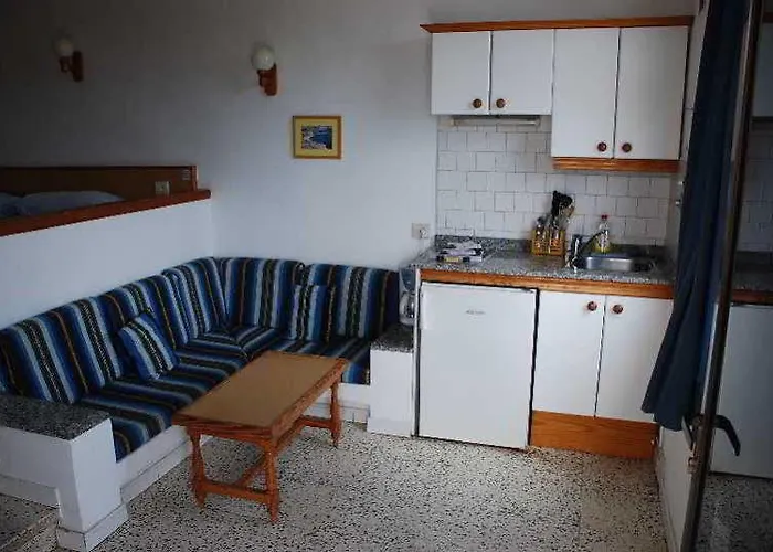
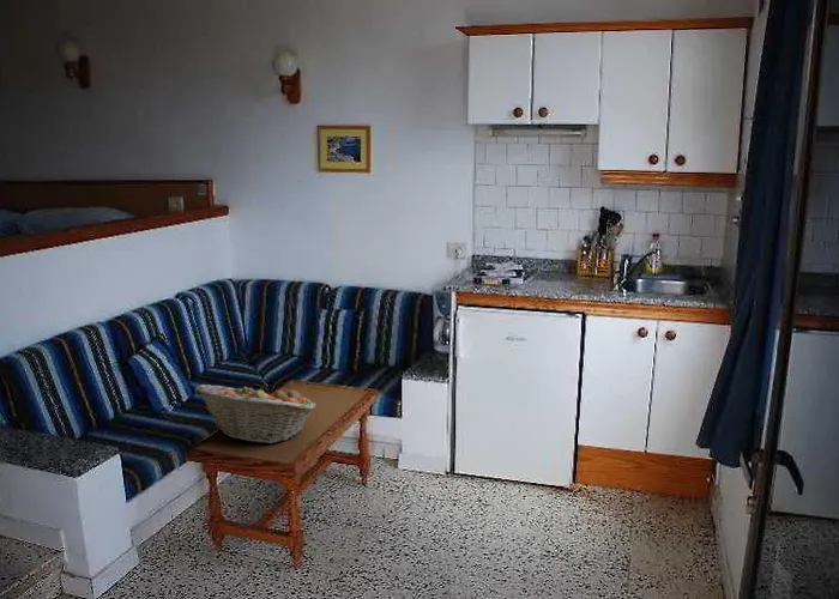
+ fruit basket [194,383,318,444]
